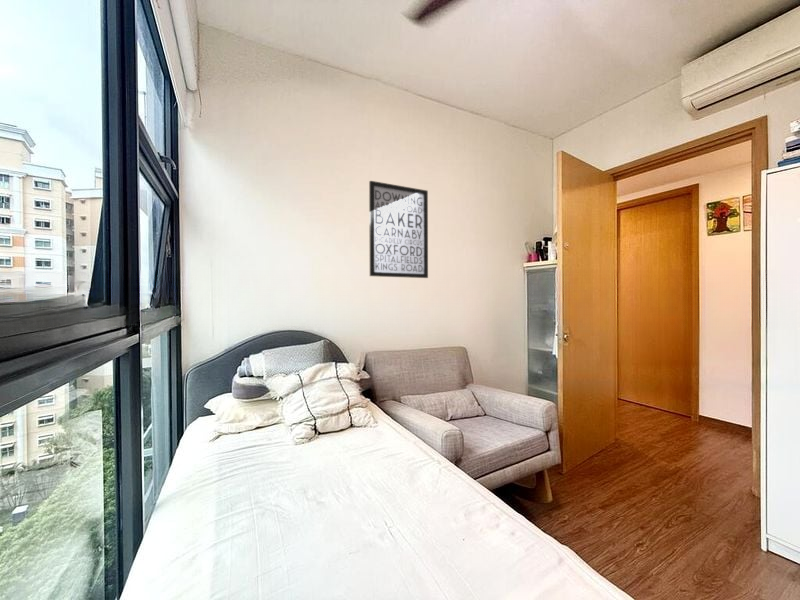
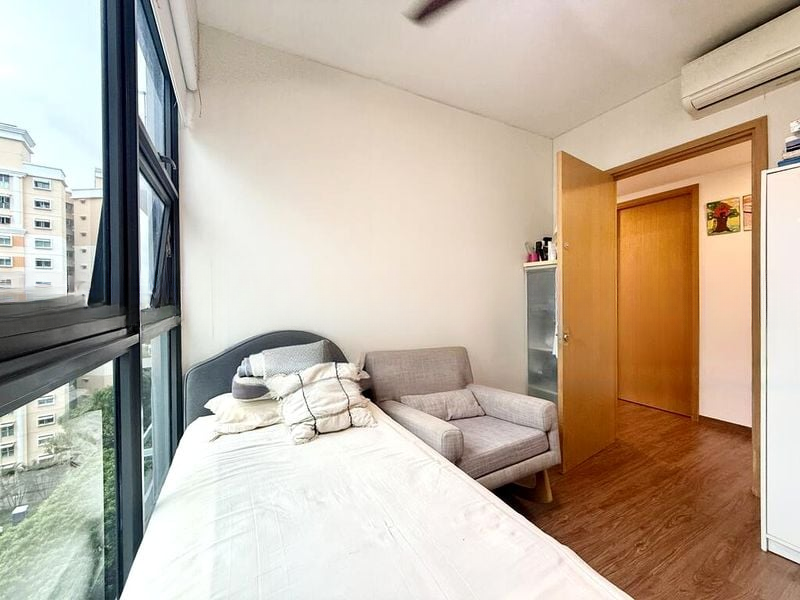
- wall art [368,180,429,279]
